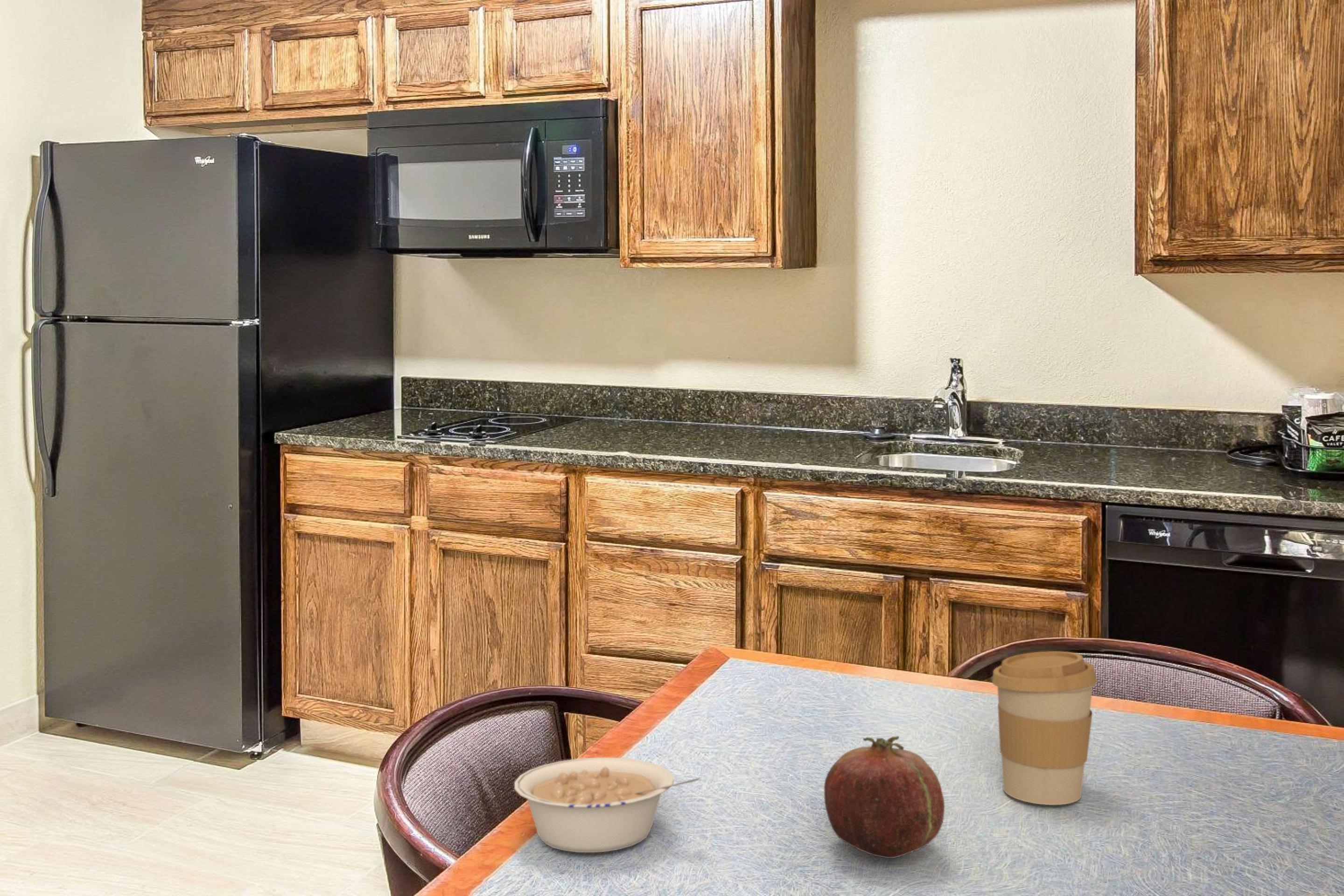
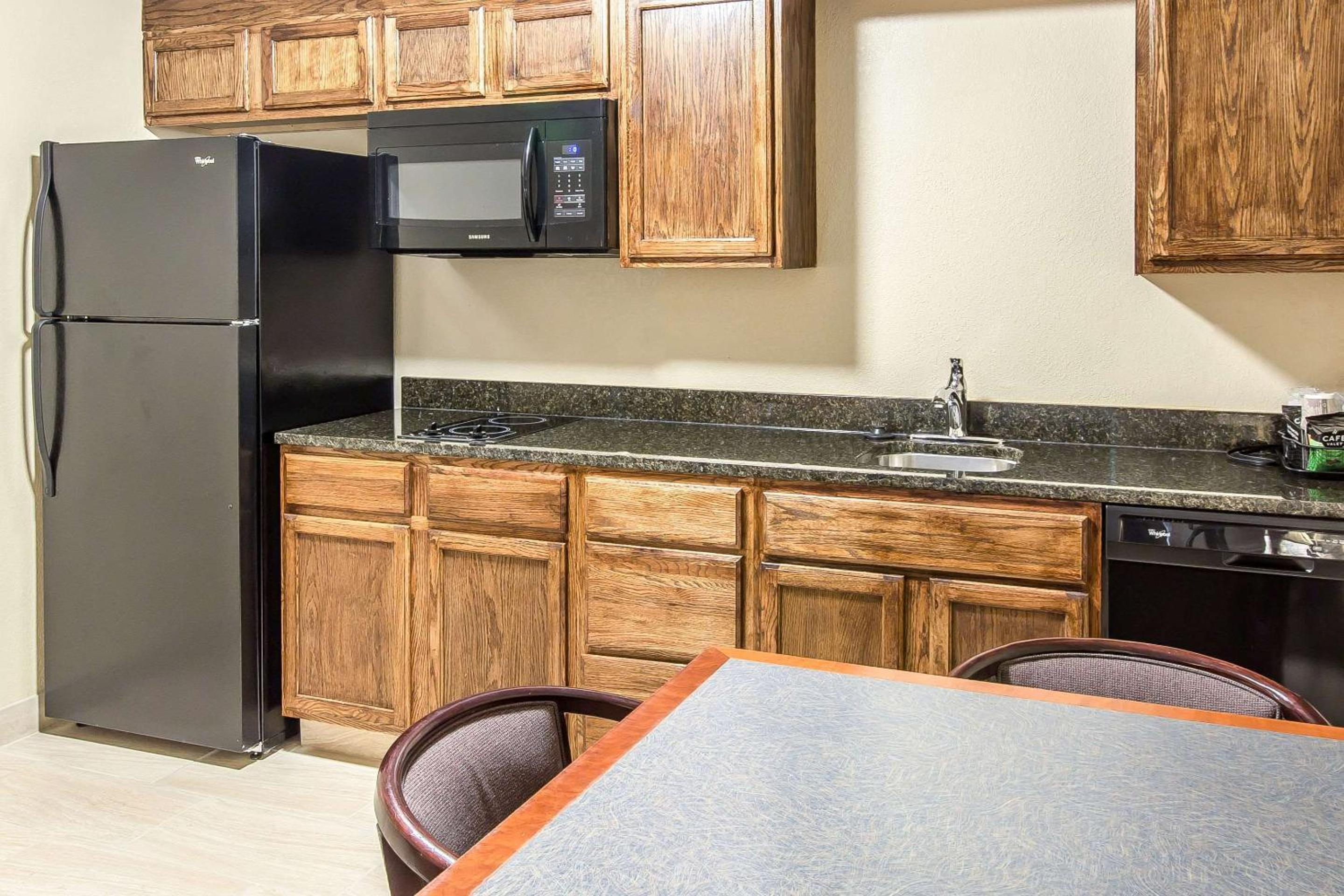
- coffee cup [992,651,1098,805]
- fruit [824,735,945,859]
- legume [514,757,701,853]
